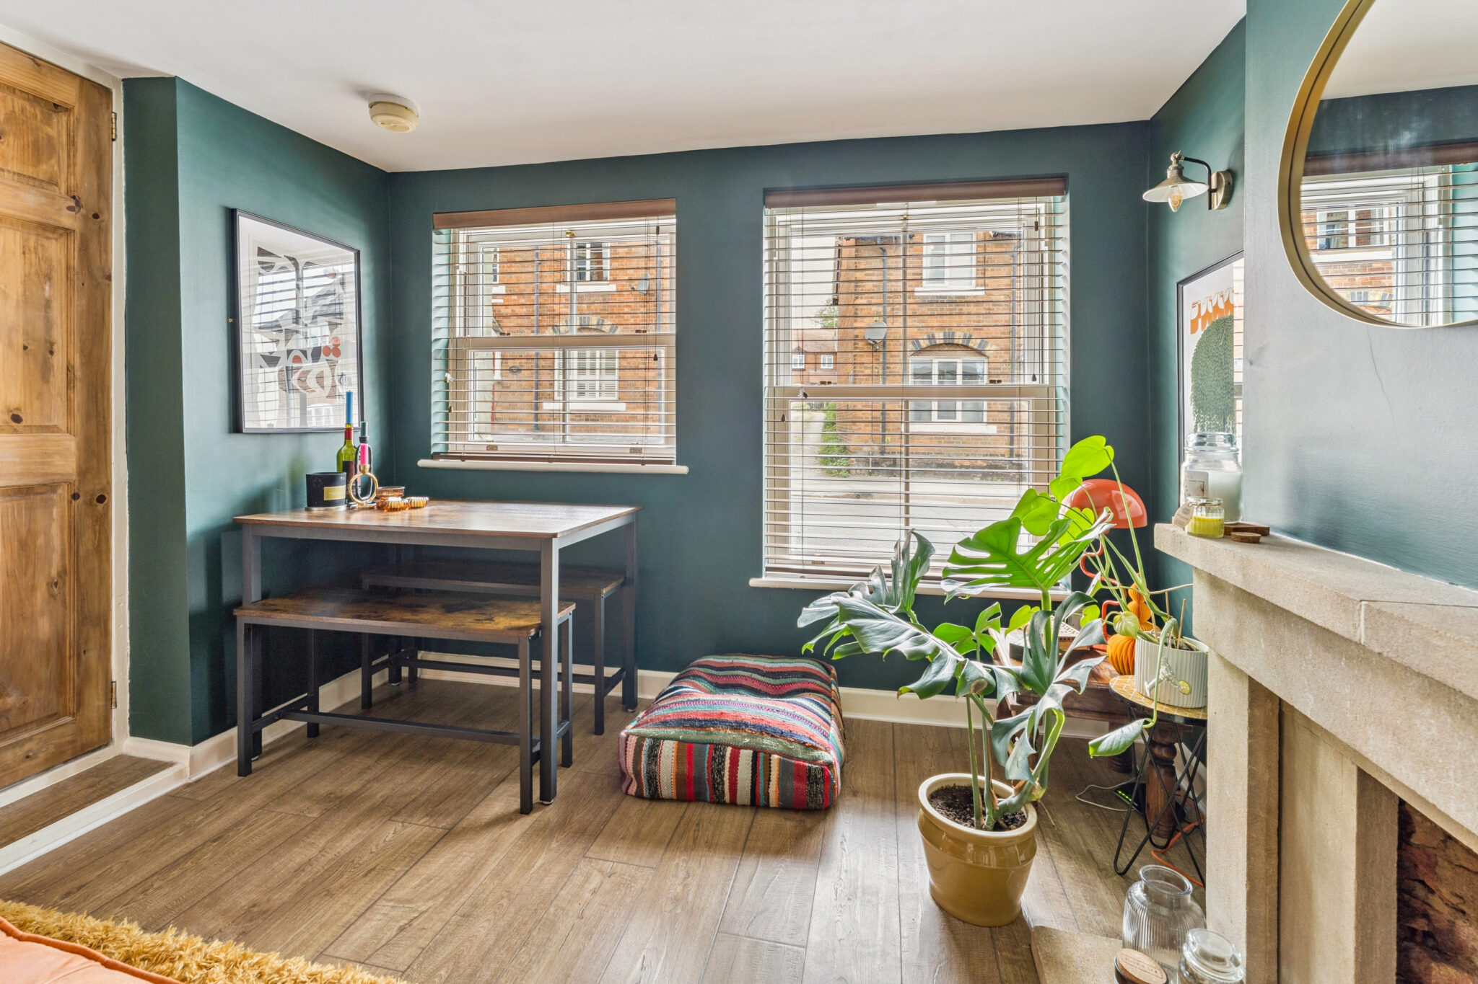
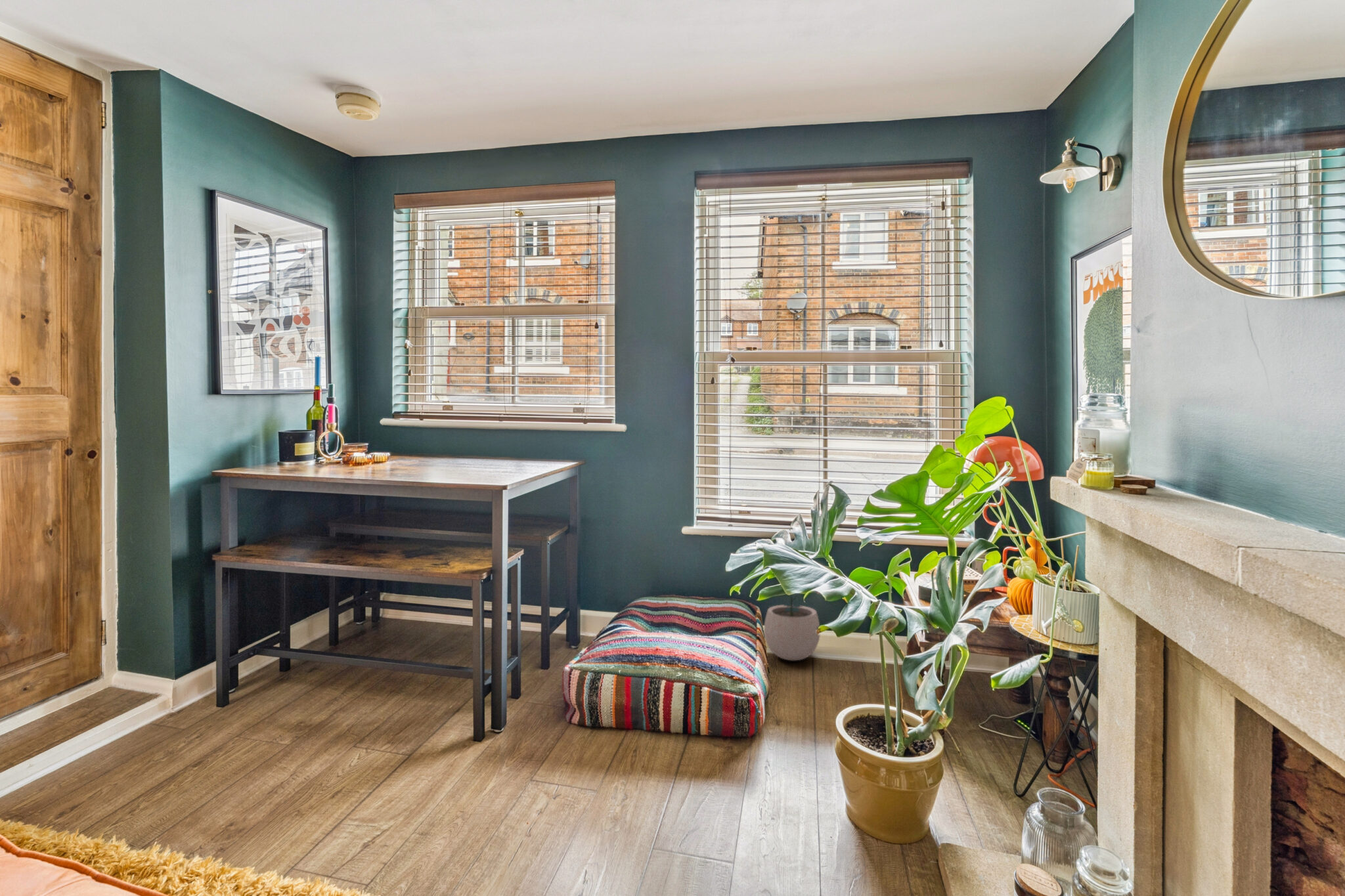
+ plant pot [763,595,821,661]
